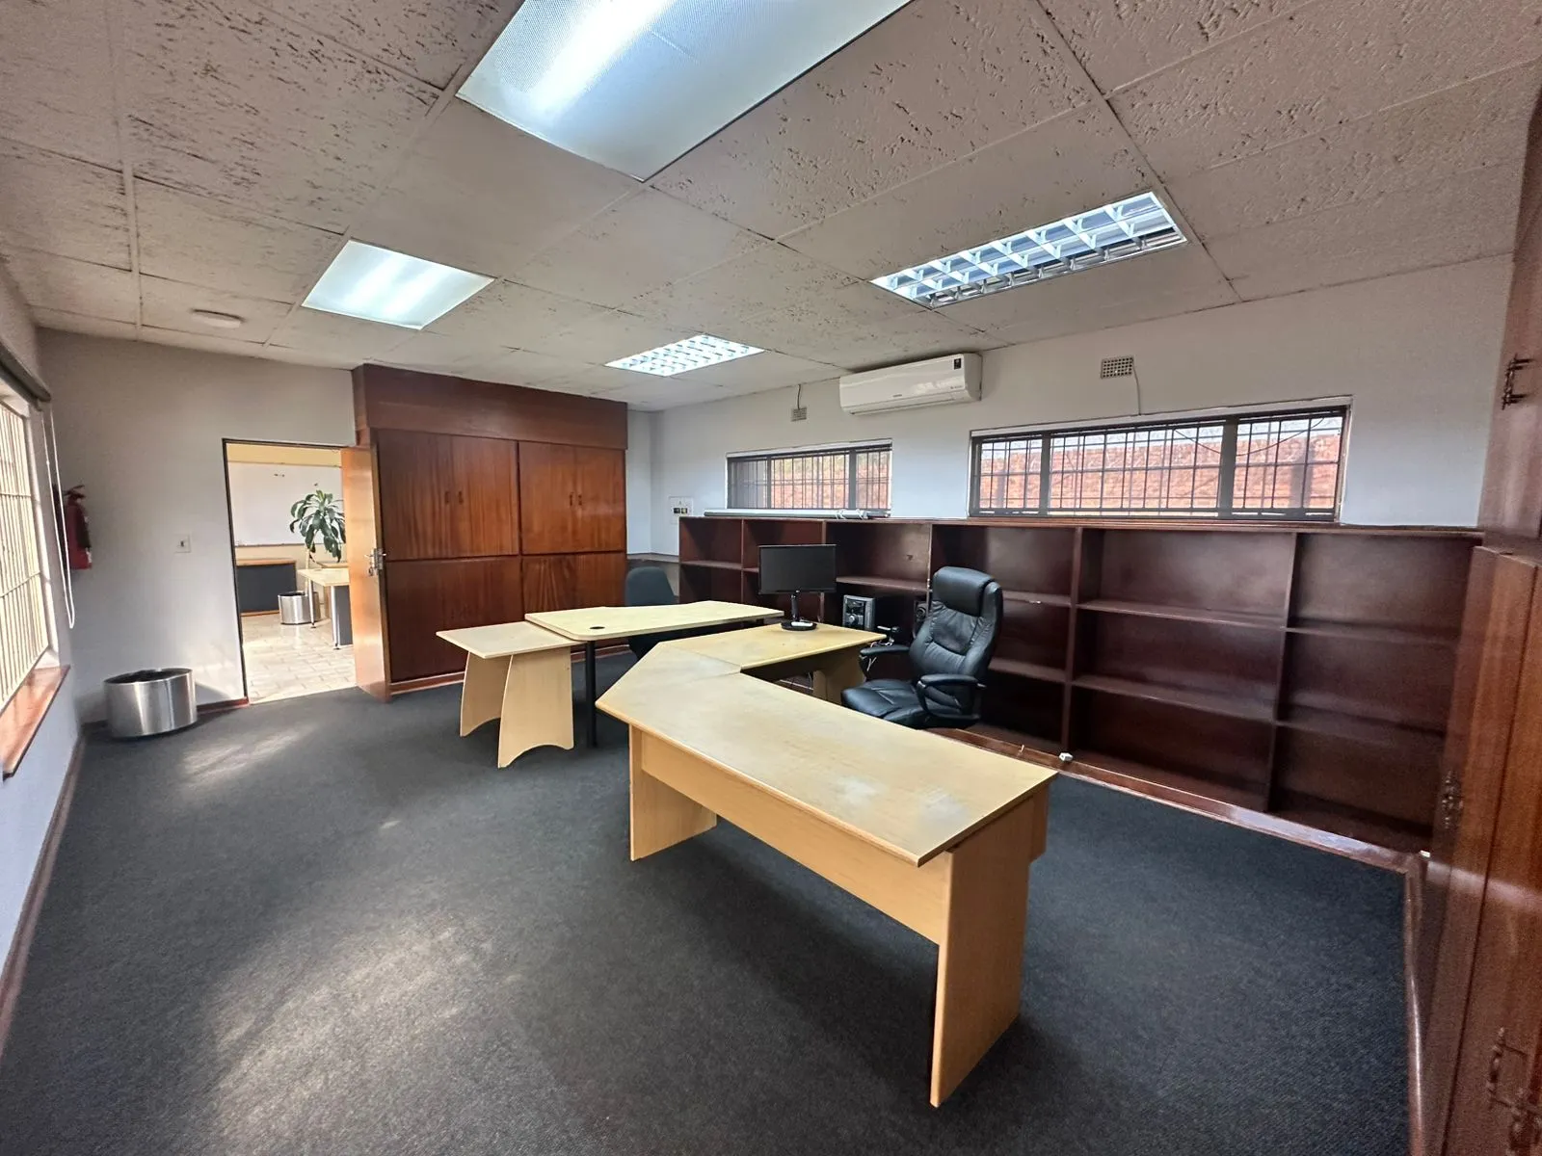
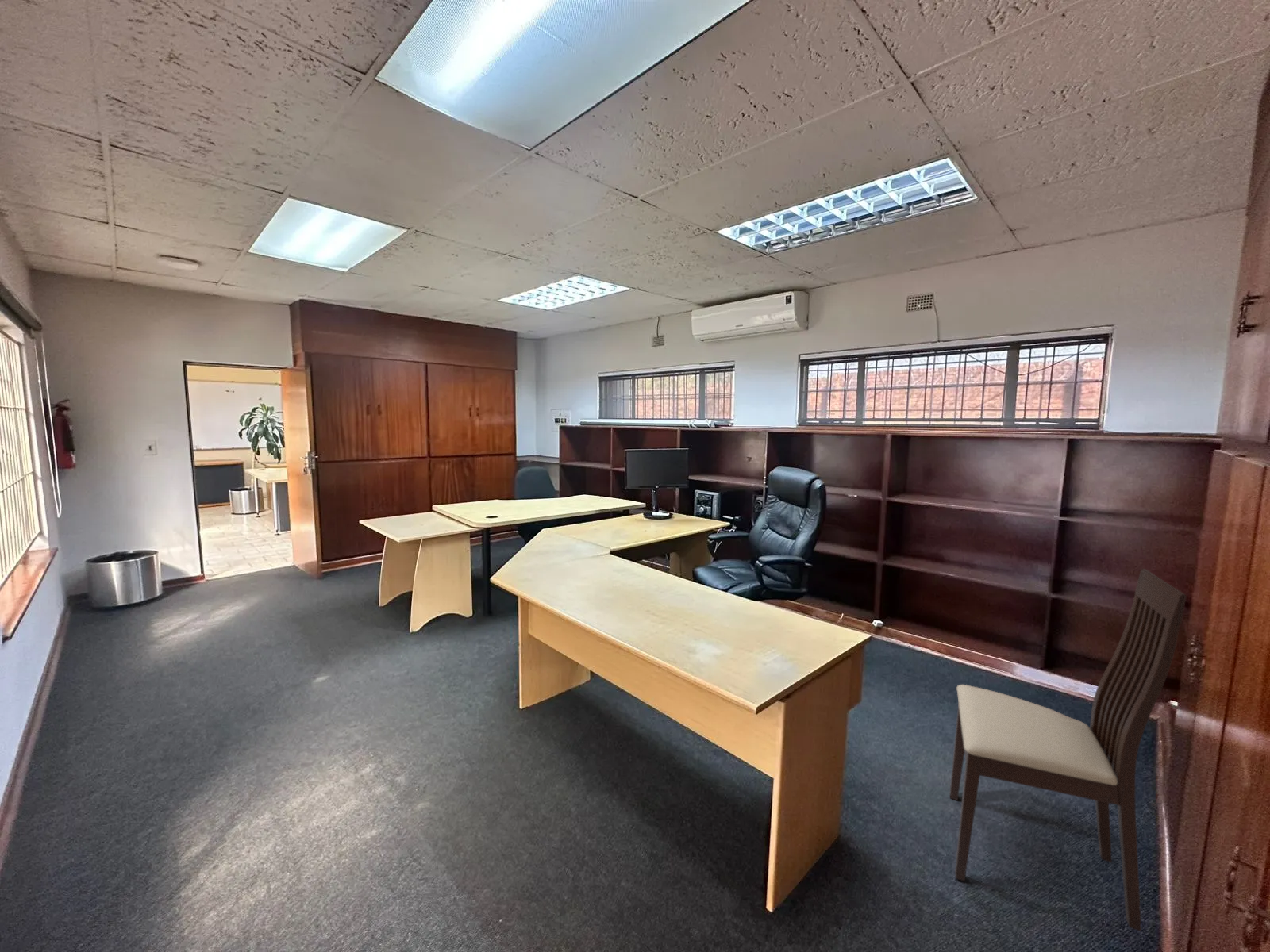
+ chair [949,568,1187,932]
